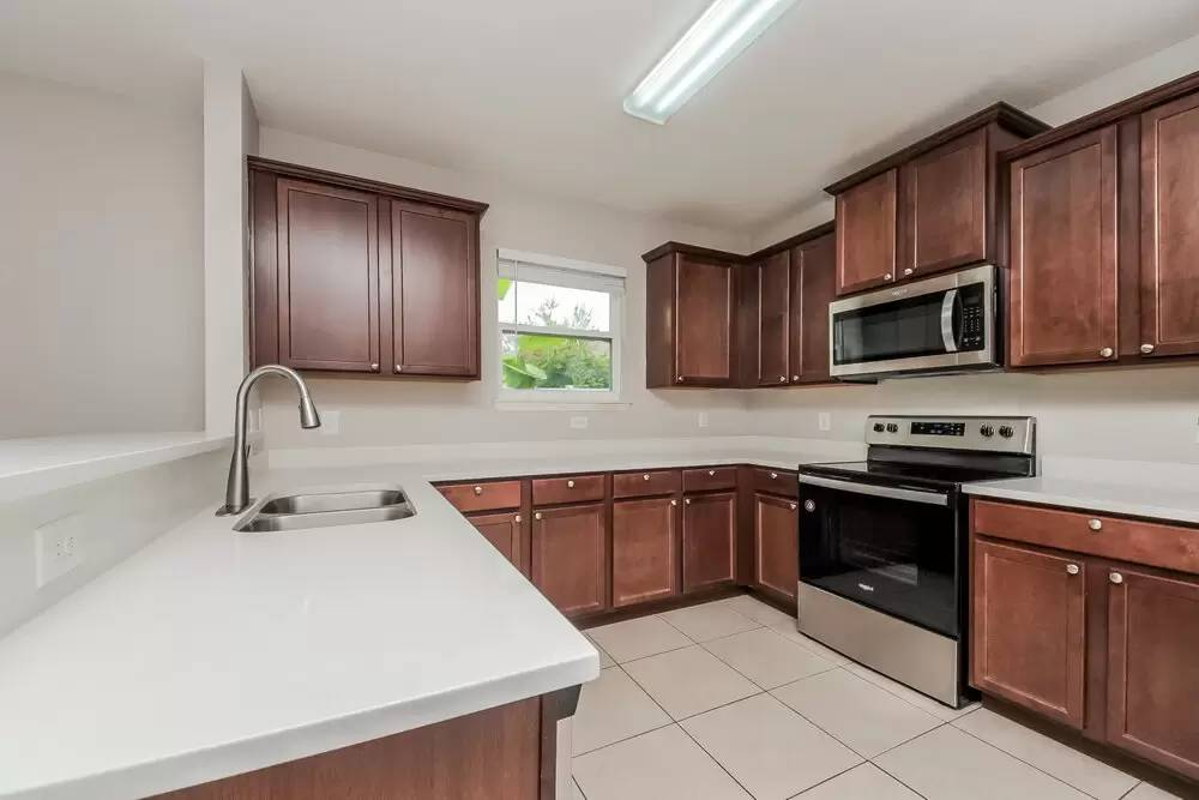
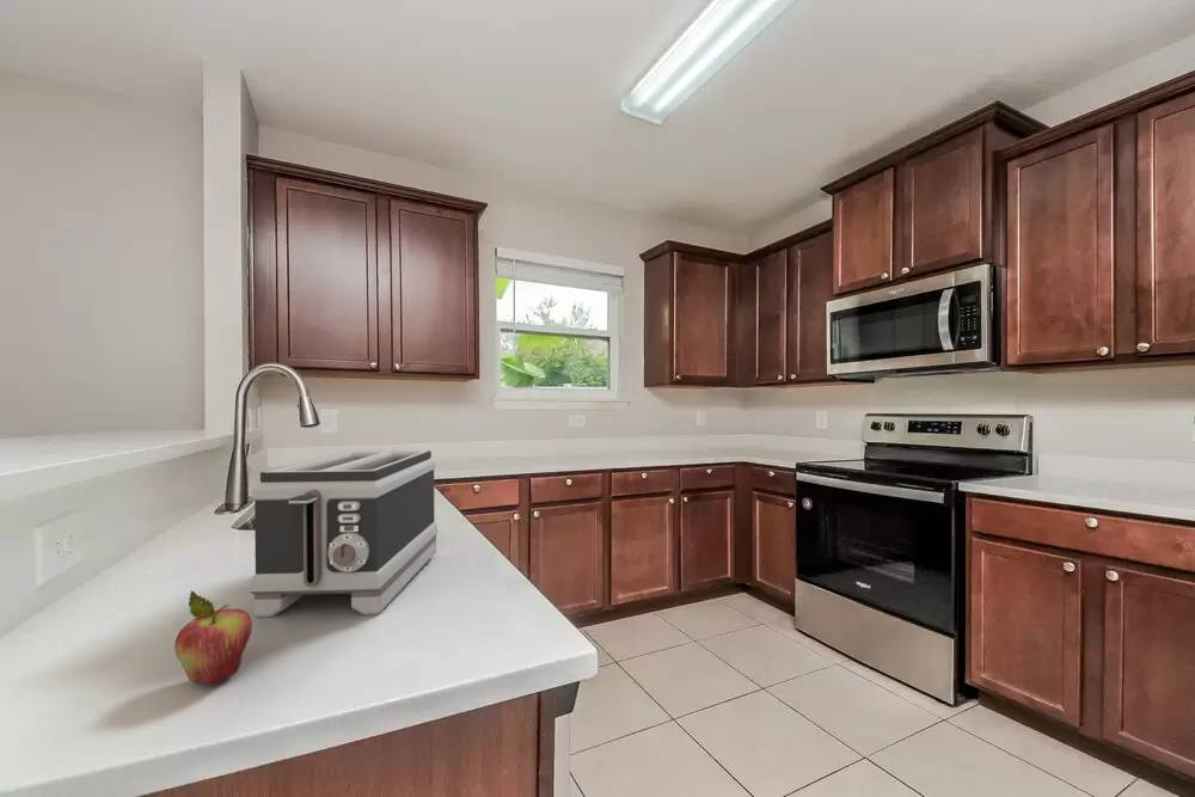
+ toaster [249,449,439,619]
+ fruit [173,589,253,687]
